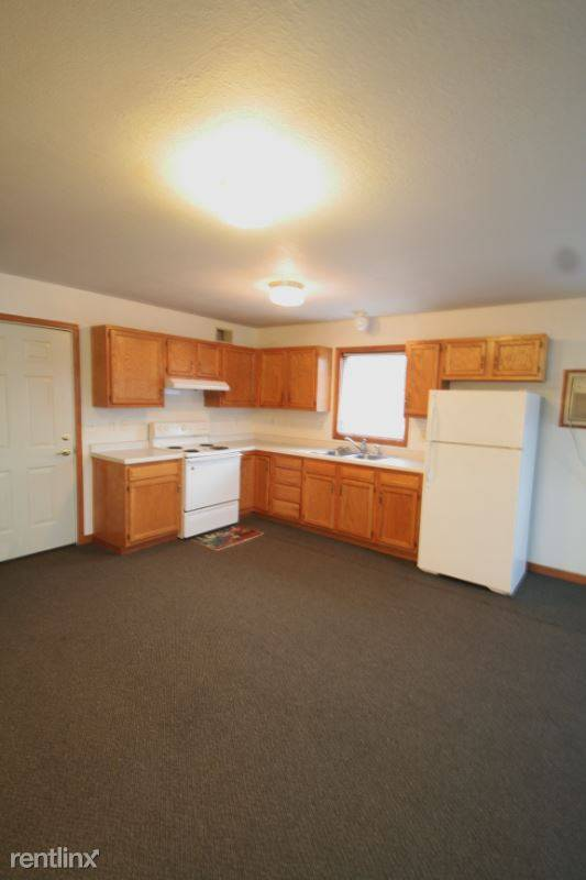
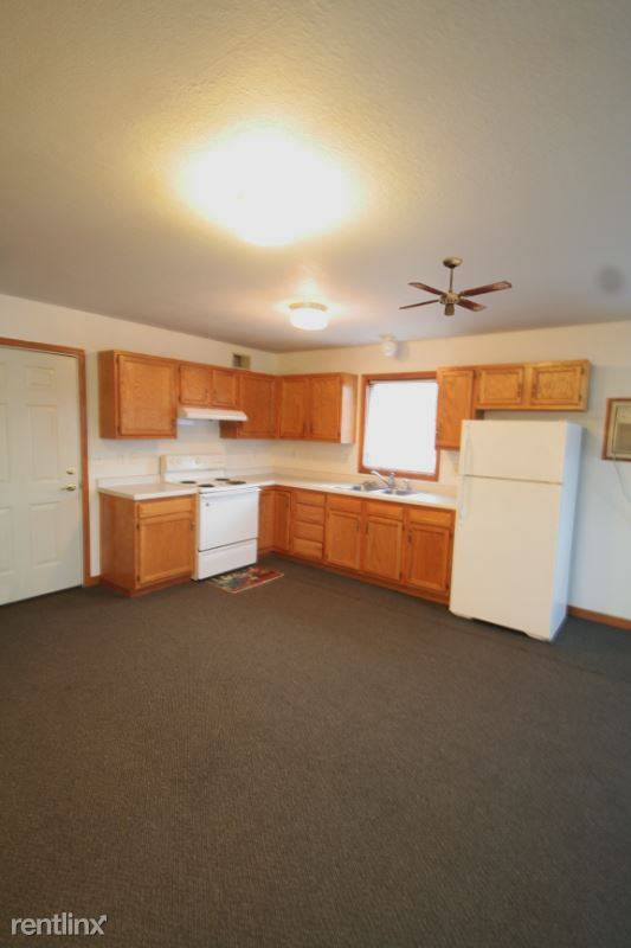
+ ceiling fan [398,256,513,318]
